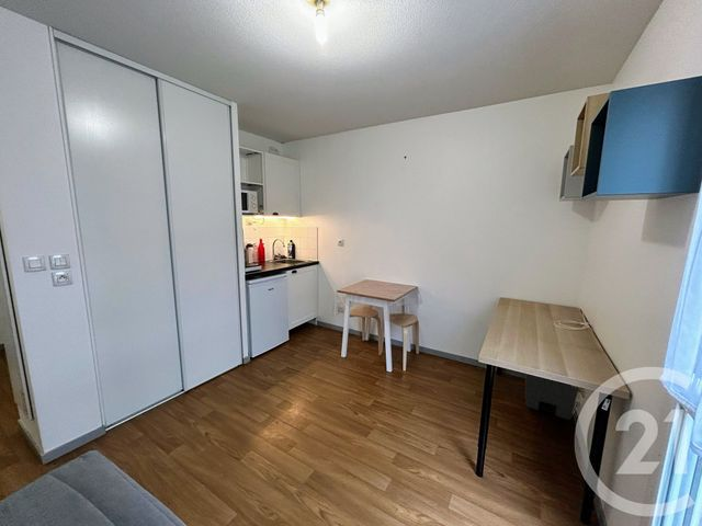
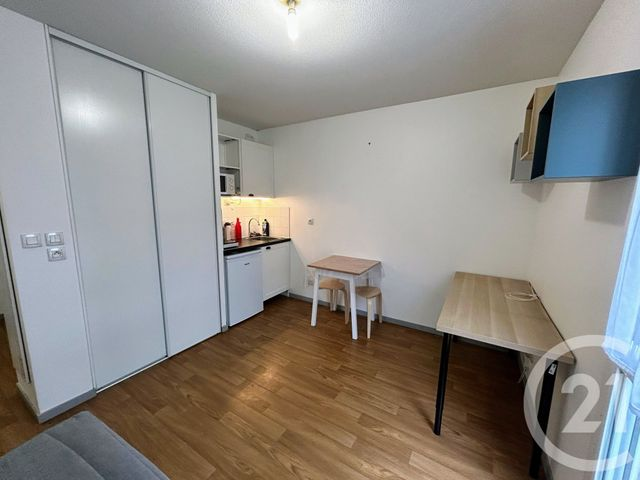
- trash can [524,374,579,421]
